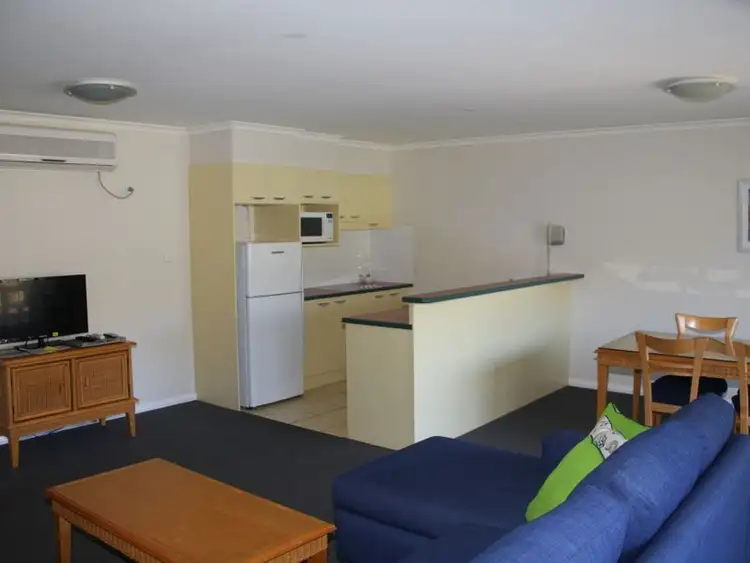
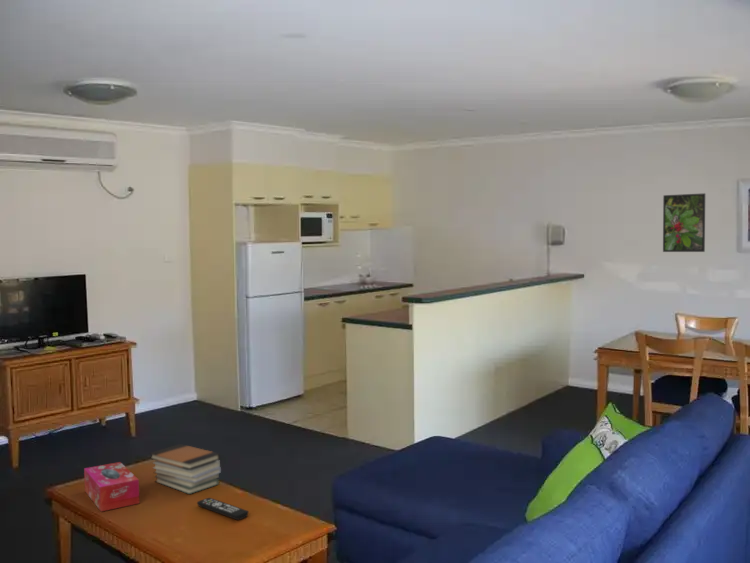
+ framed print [662,192,706,253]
+ tissue box [83,461,140,512]
+ remote control [196,497,249,521]
+ book stack [148,443,222,495]
